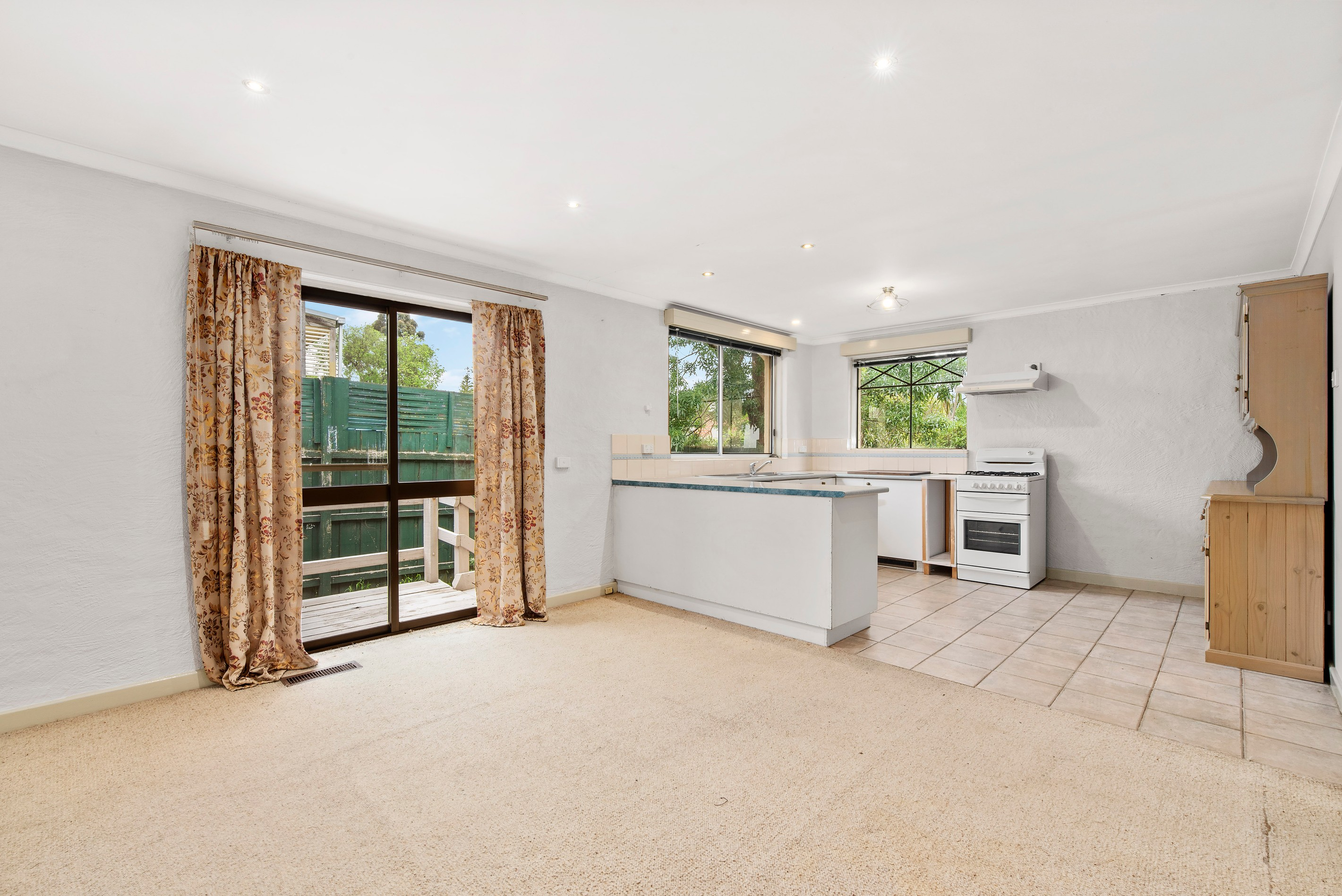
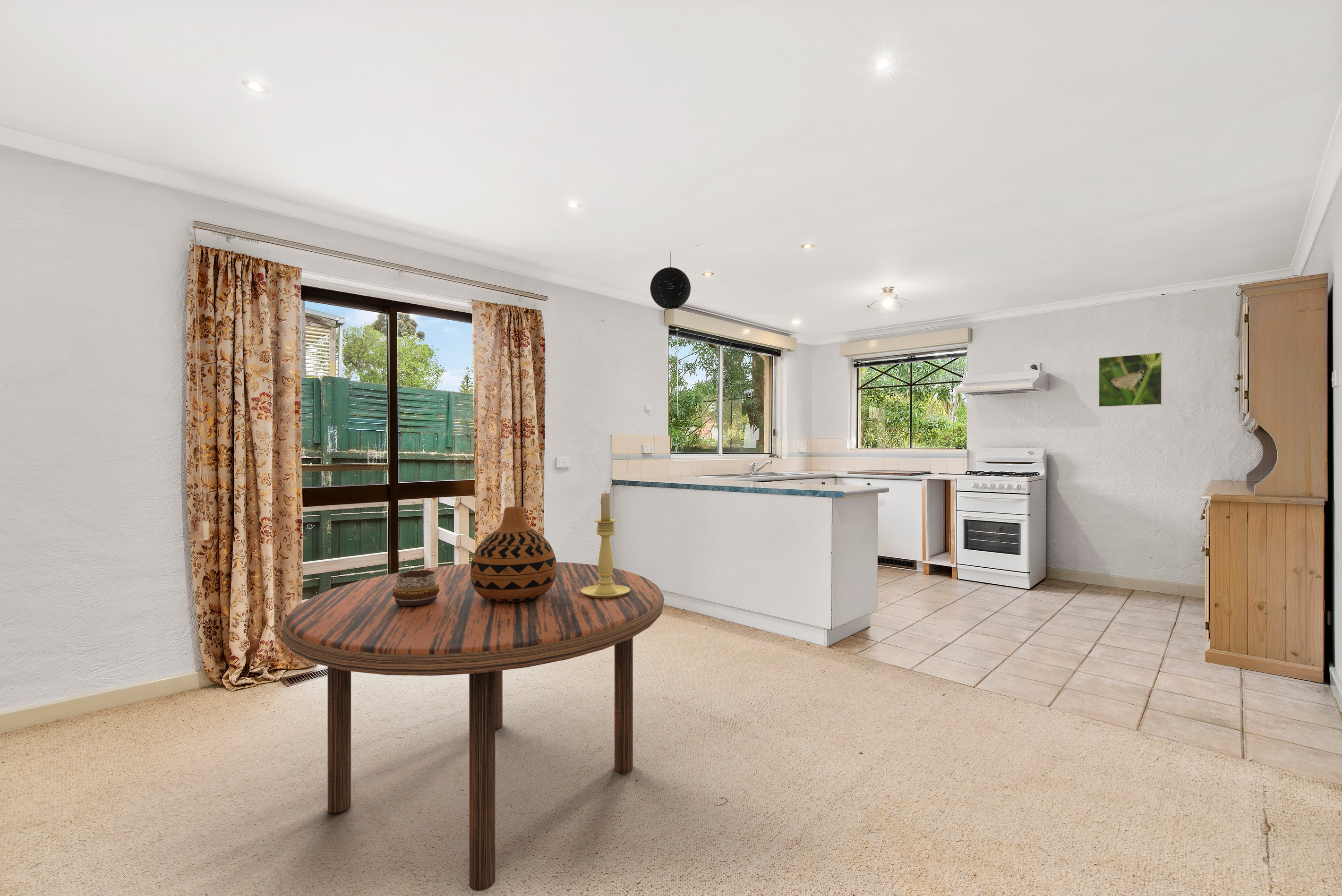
+ candle holder [581,491,630,598]
+ decorative bowl [393,570,440,606]
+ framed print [1098,352,1162,408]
+ vase [470,506,556,602]
+ pendant light [650,251,691,309]
+ dining table [282,562,665,891]
